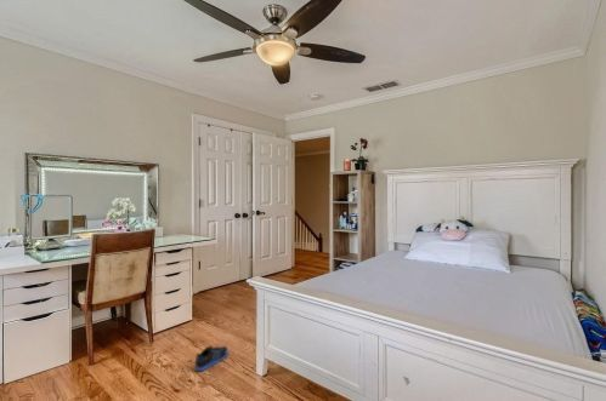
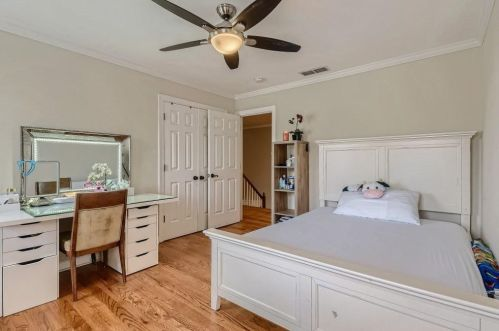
- sneaker [194,345,230,372]
